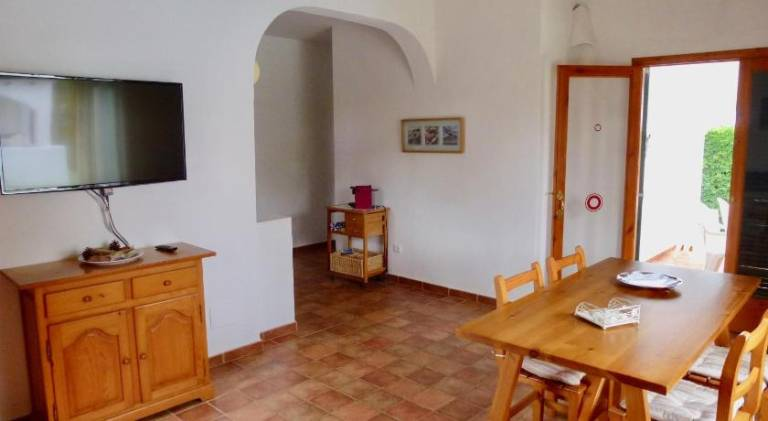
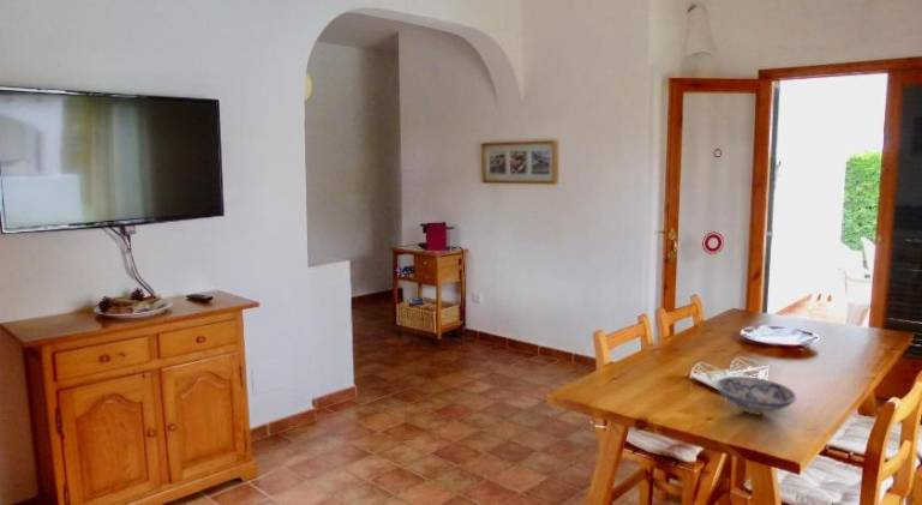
+ bowl [714,375,798,416]
